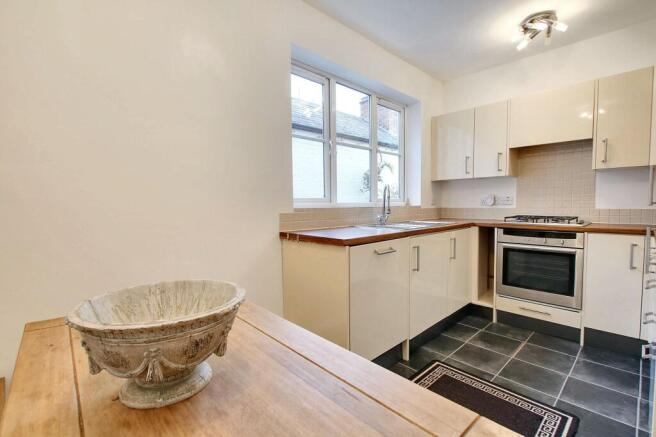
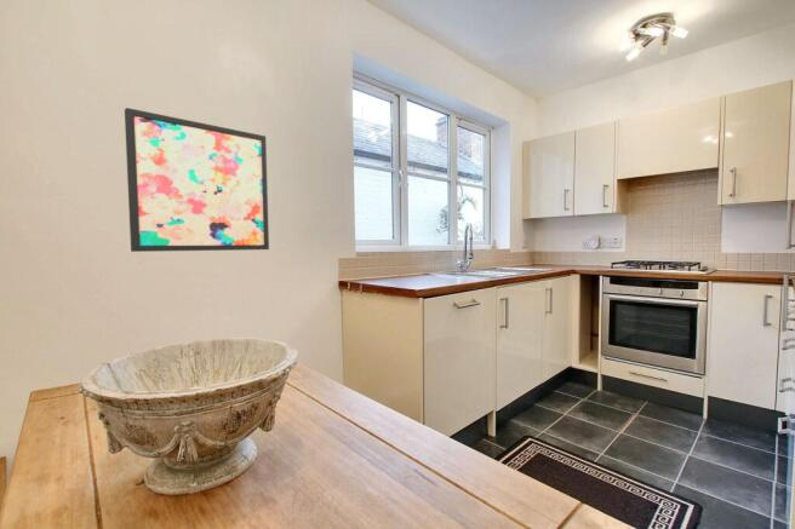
+ wall art [124,107,270,253]
